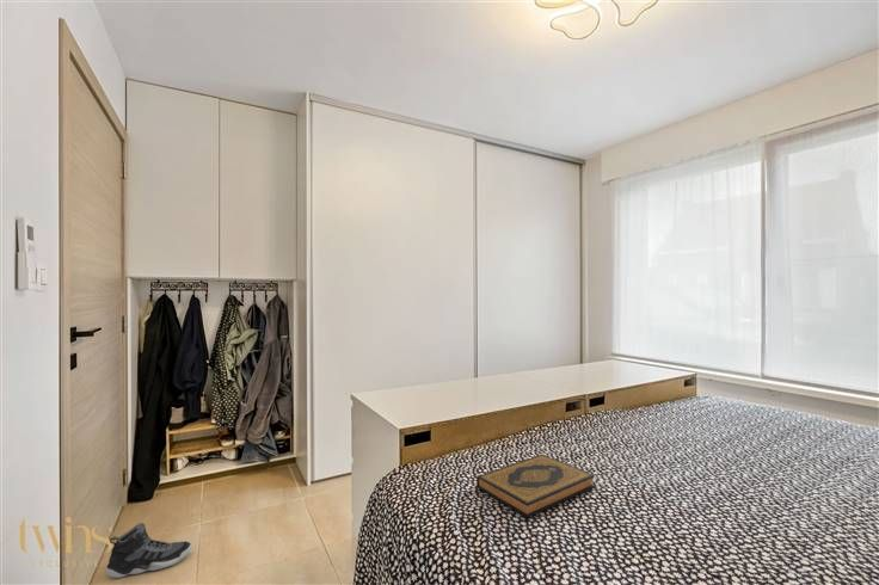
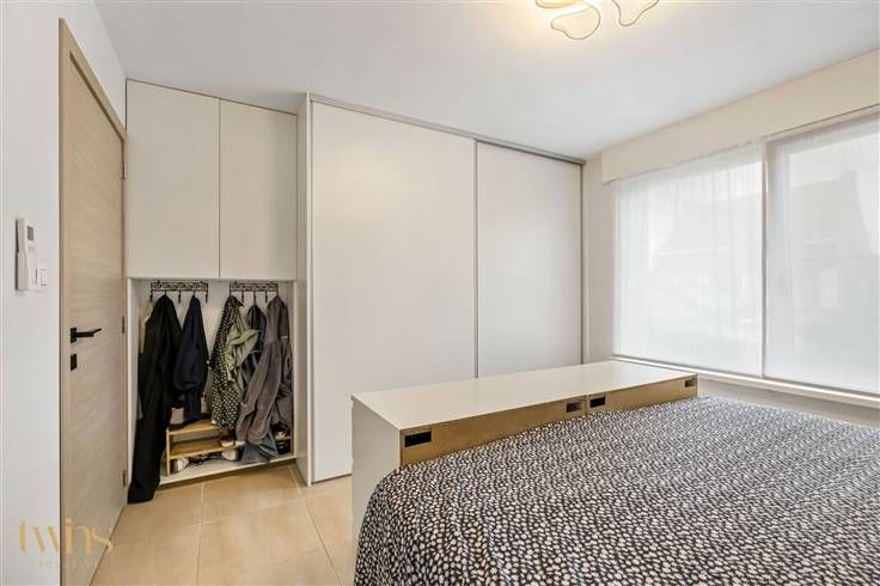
- hardback book [475,454,596,518]
- sneaker [105,522,193,579]
